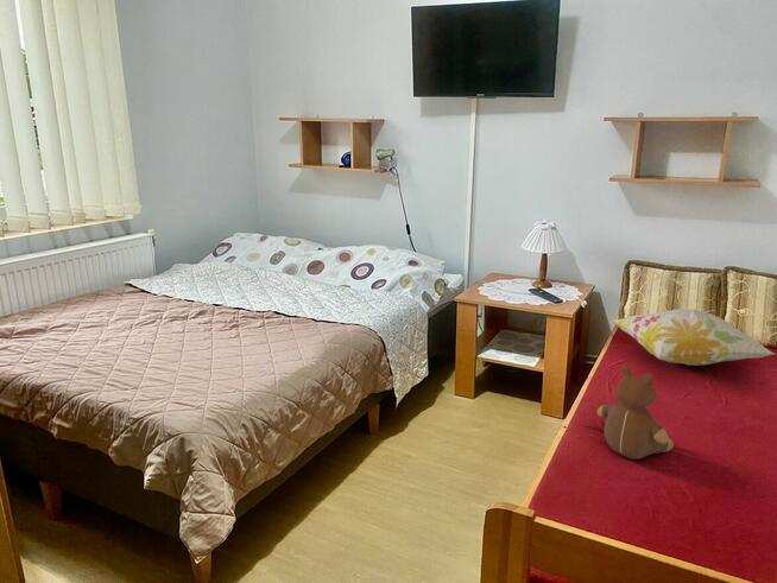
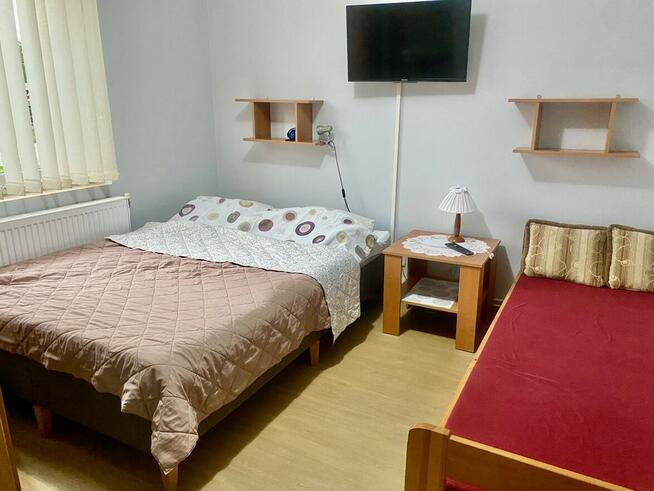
- teddy bear [596,365,675,461]
- decorative pillow [611,308,776,367]
